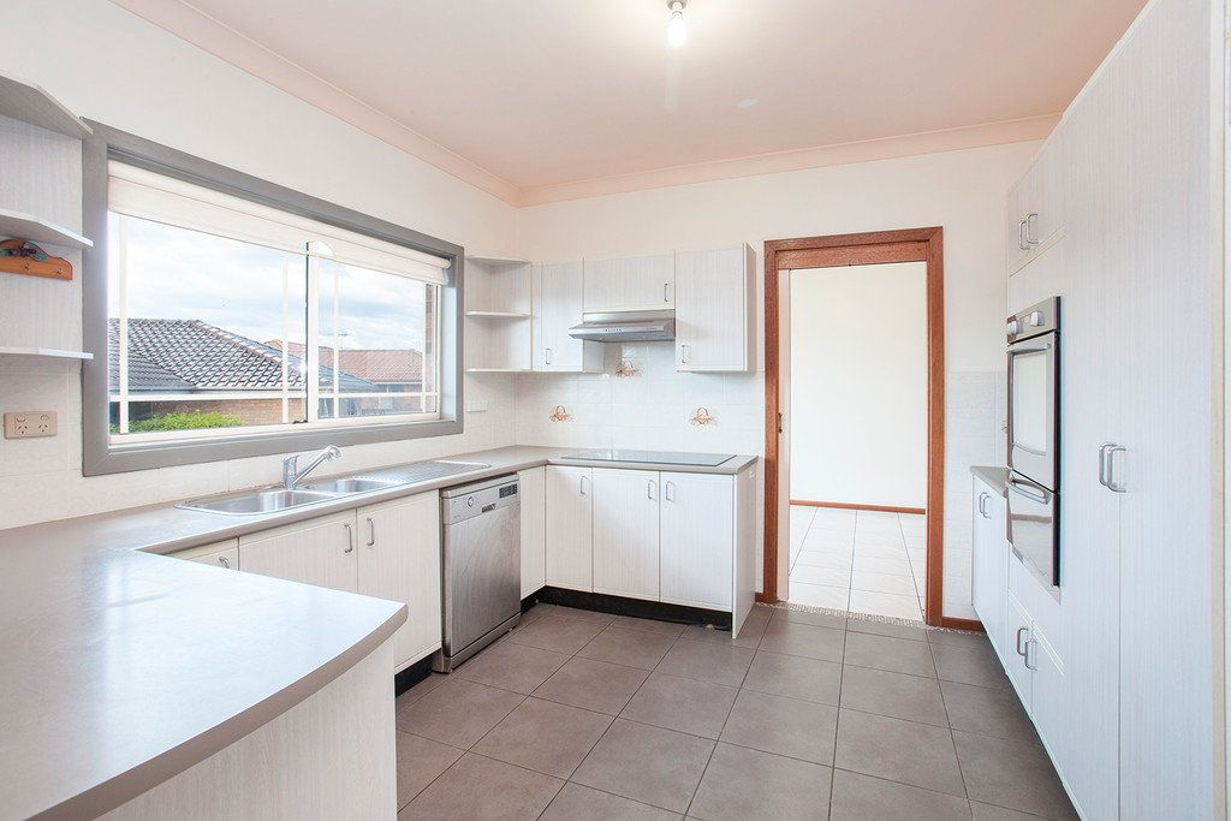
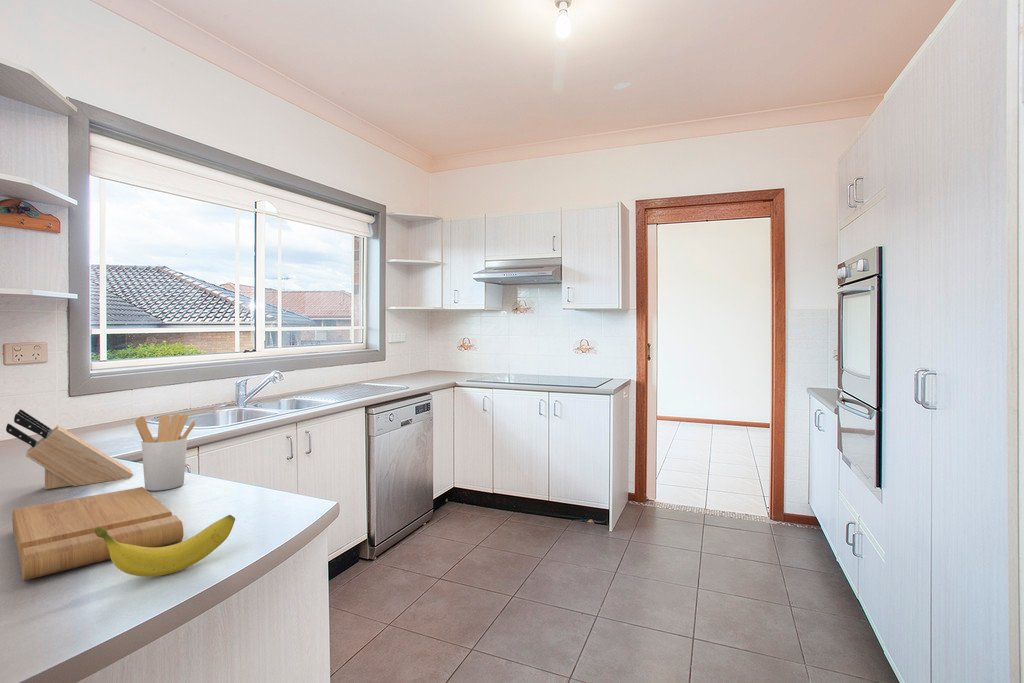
+ utensil holder [134,413,197,492]
+ banana [94,514,236,577]
+ knife block [5,408,134,490]
+ cutting board [11,486,184,581]
